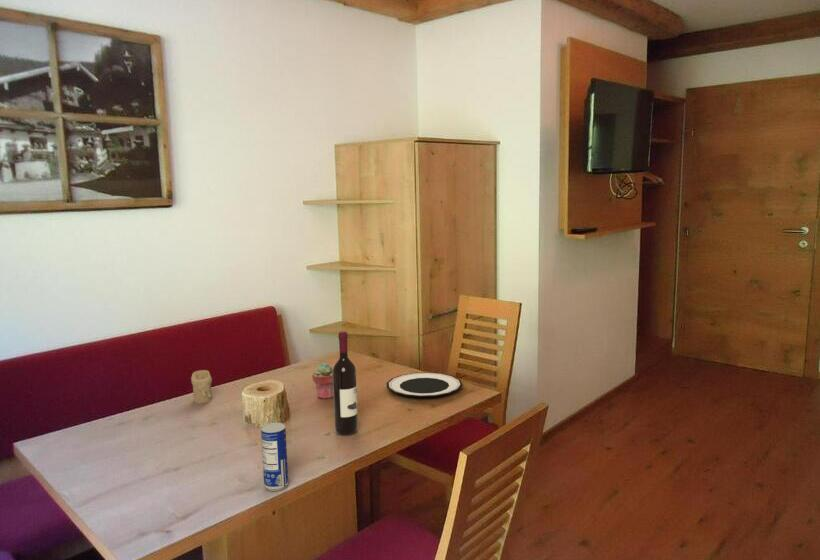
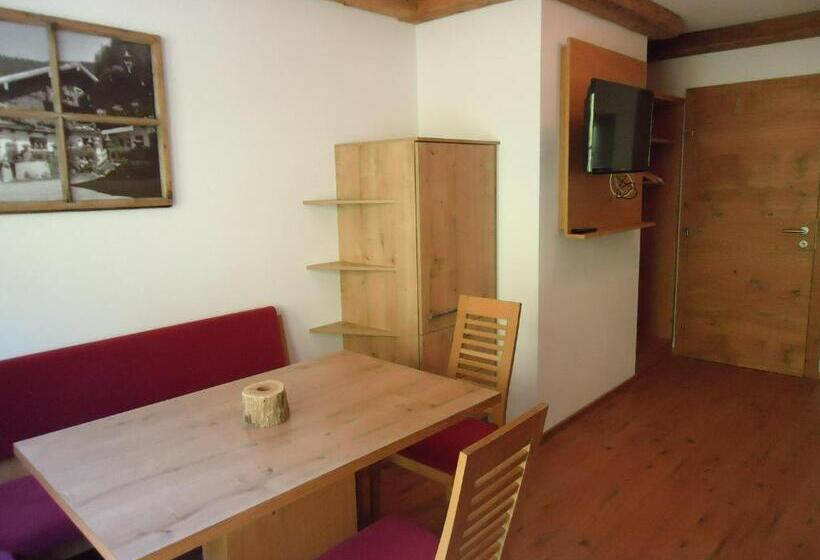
- plate [386,371,464,398]
- candle [190,369,213,404]
- beverage can [260,422,289,492]
- wine bottle [332,330,359,436]
- potted succulent [311,362,334,400]
